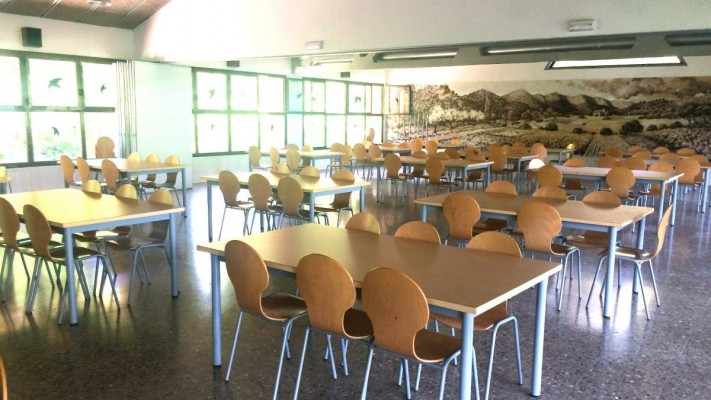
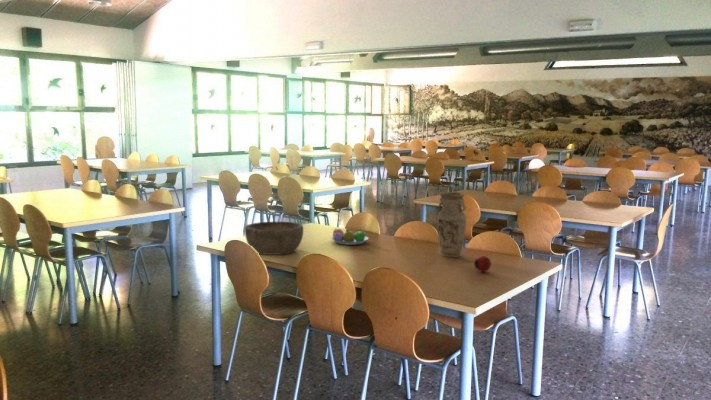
+ apple [473,255,493,273]
+ vase [436,191,467,258]
+ bowl [244,221,304,256]
+ fruit bowl [330,228,369,246]
